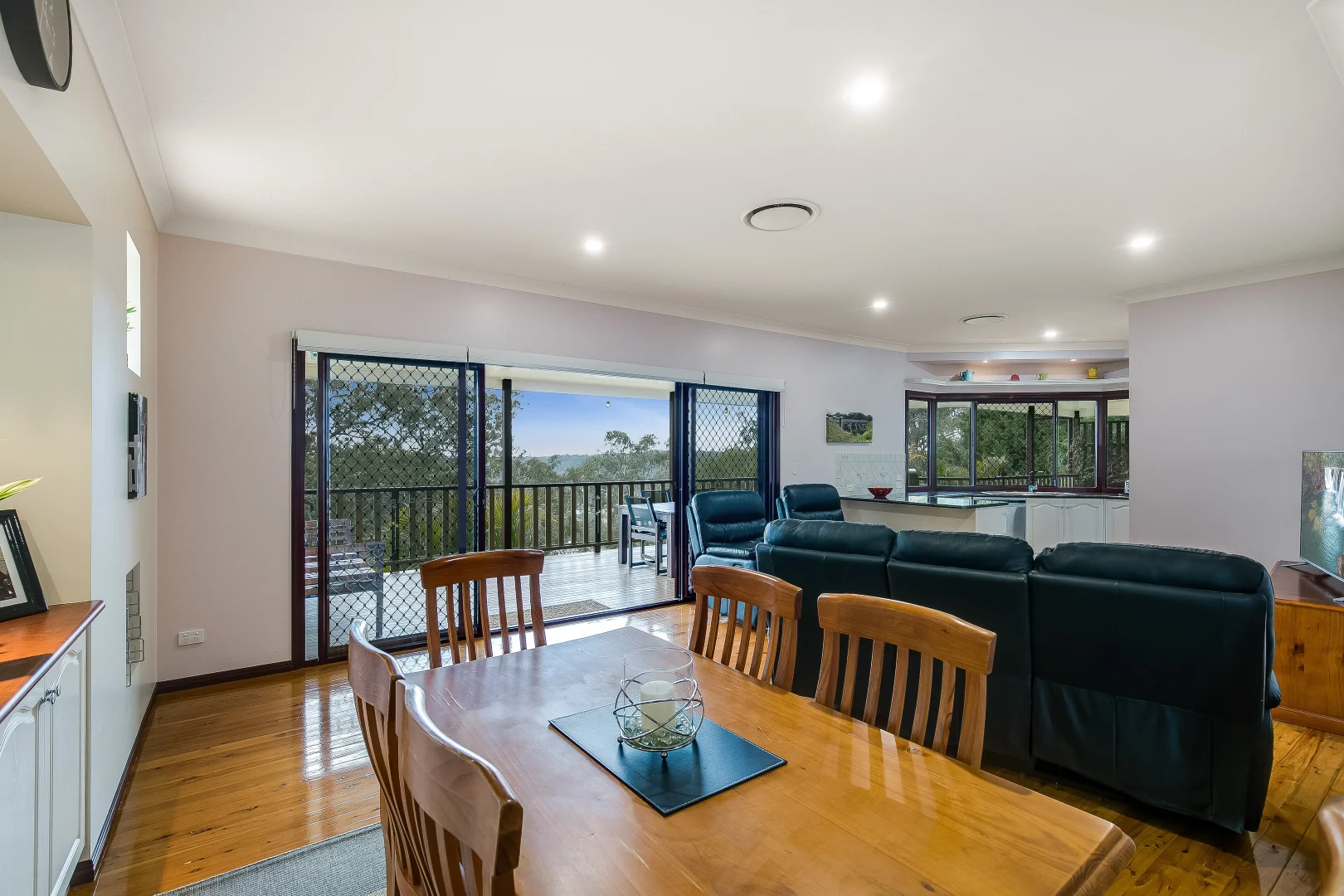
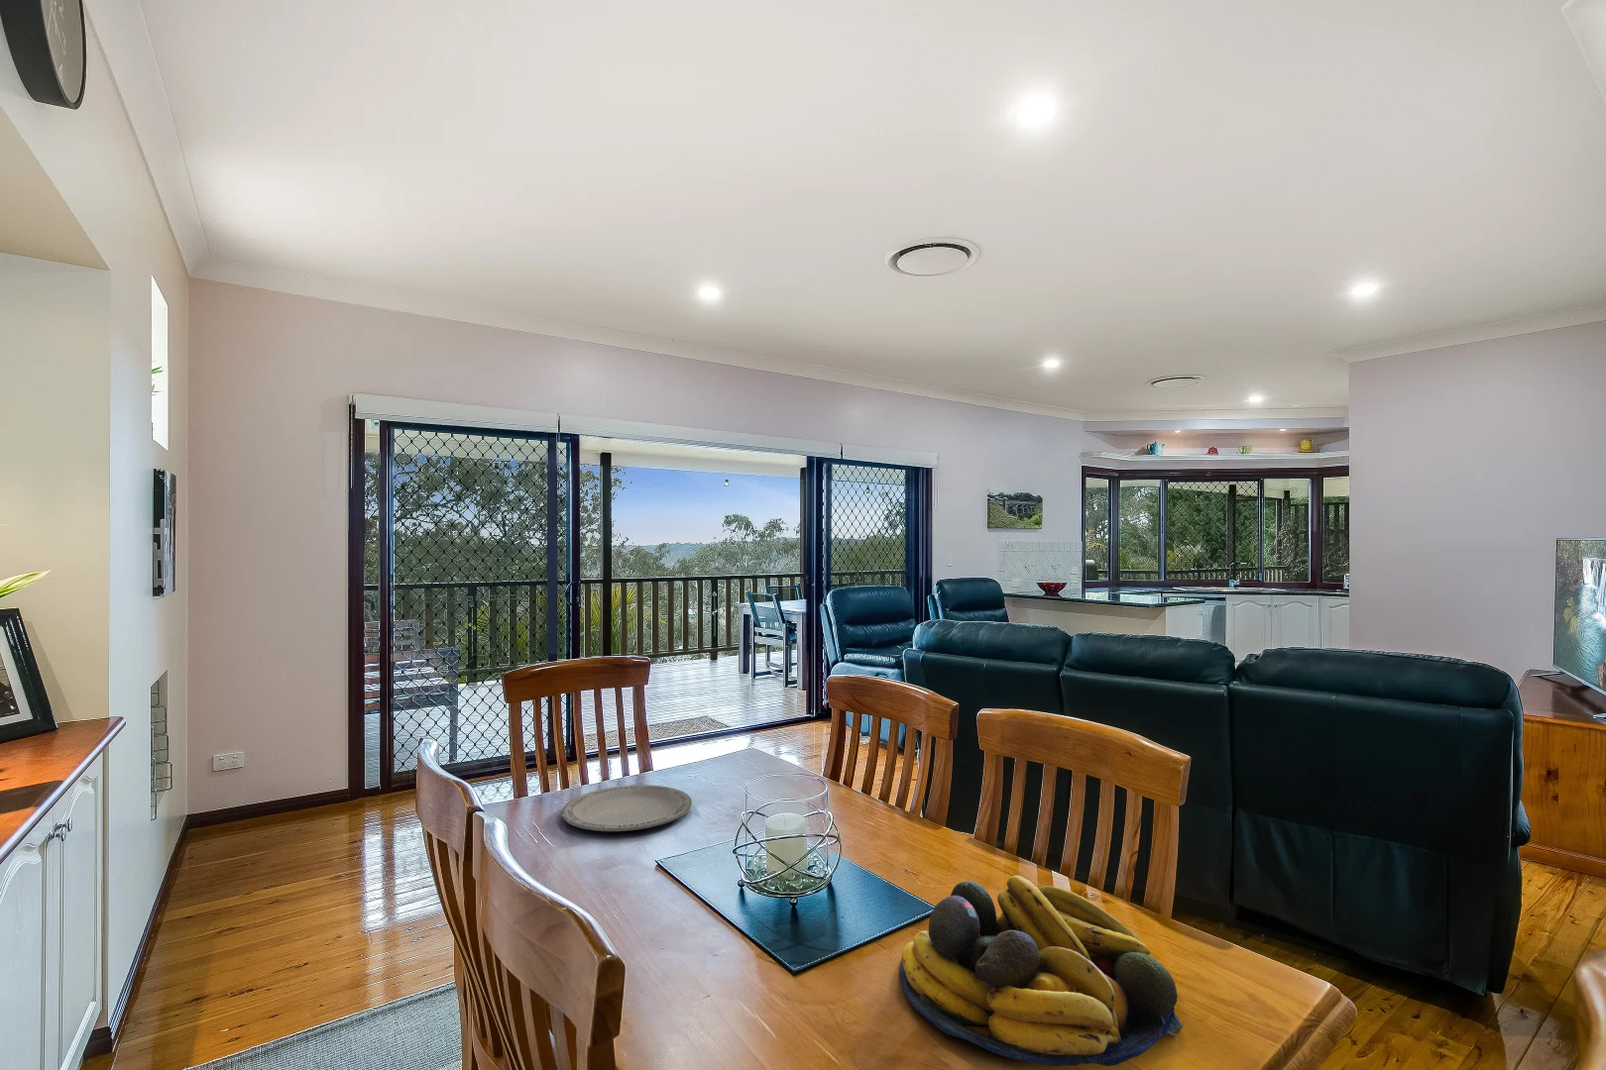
+ fruit bowl [899,875,1184,1068]
+ plate [562,783,693,832]
